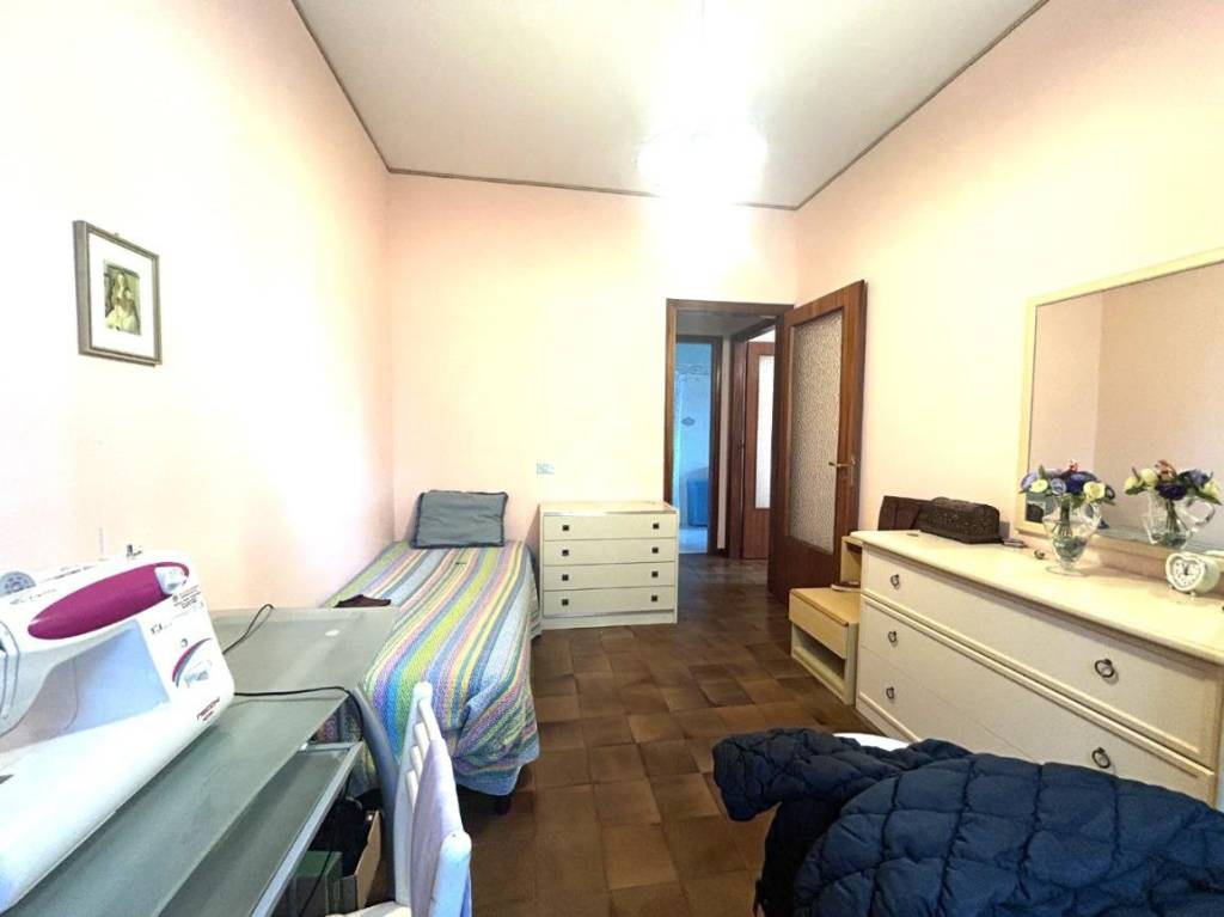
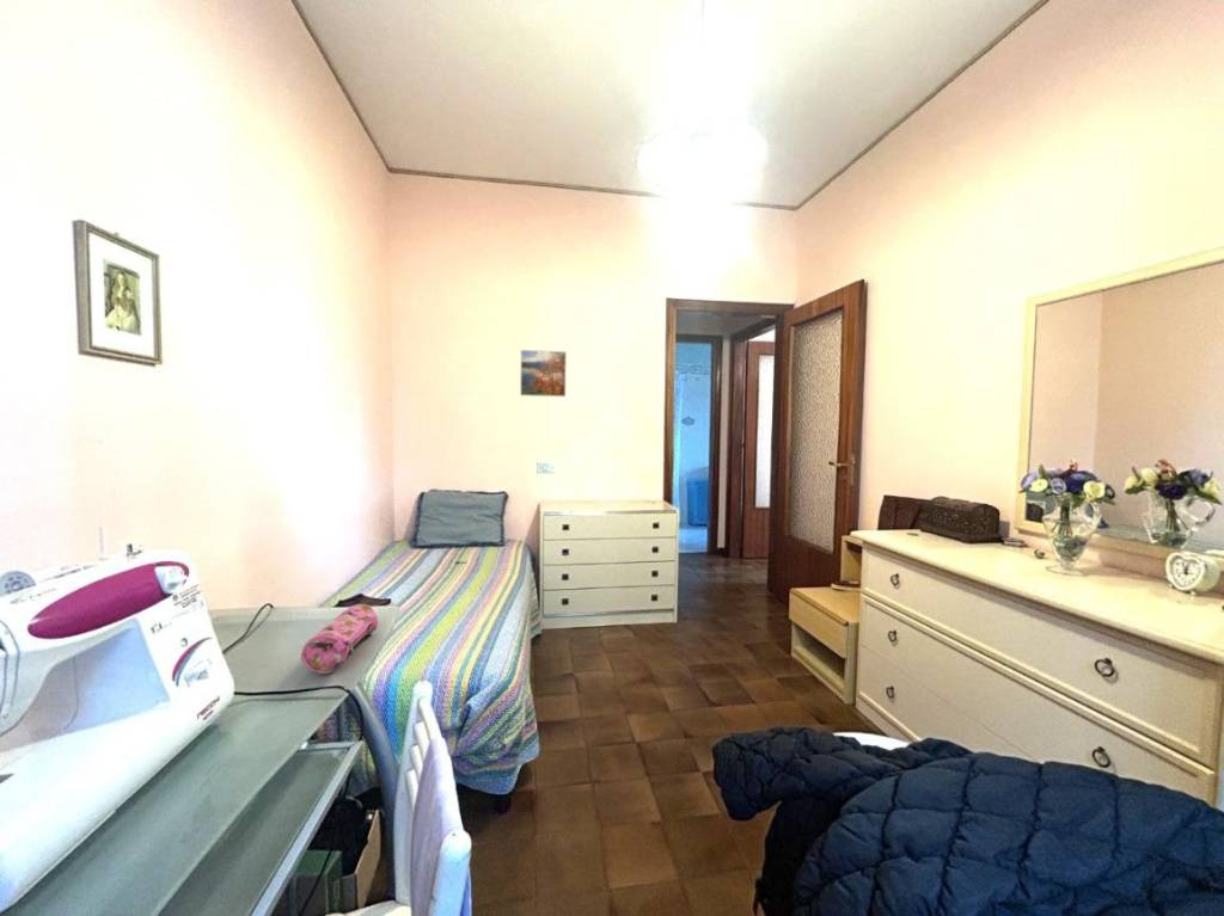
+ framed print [519,349,568,398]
+ pencil case [300,603,379,675]
